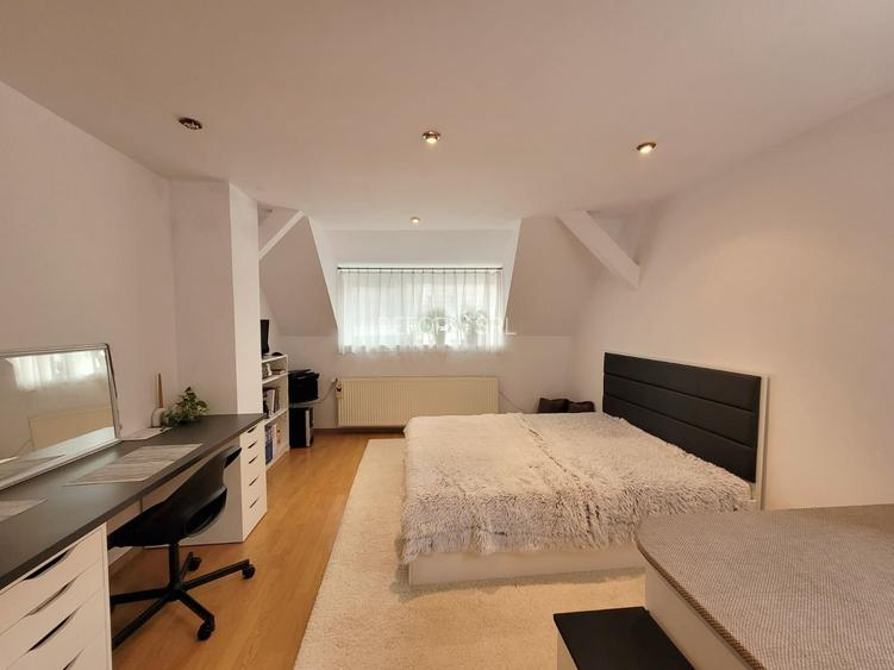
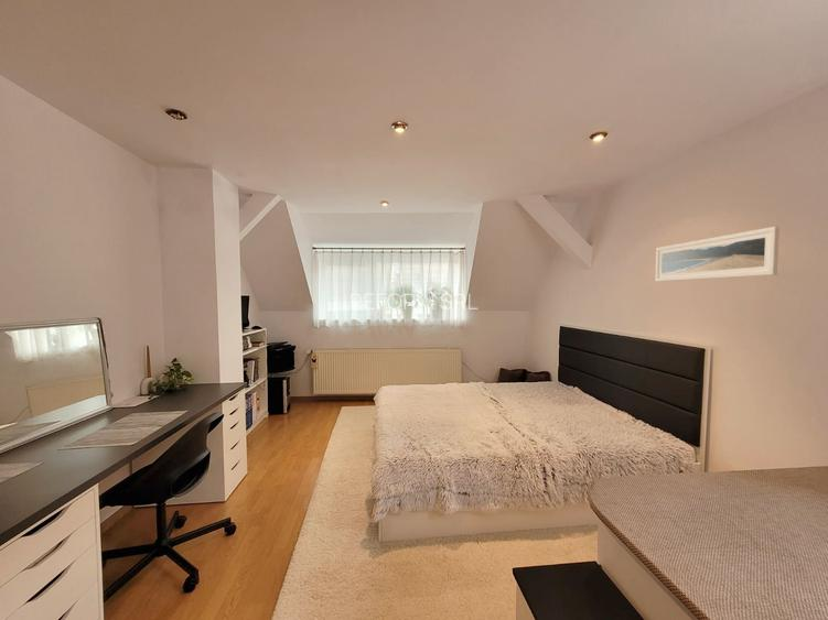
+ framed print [654,226,781,283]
